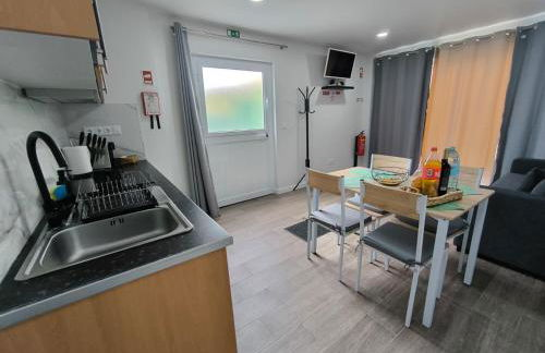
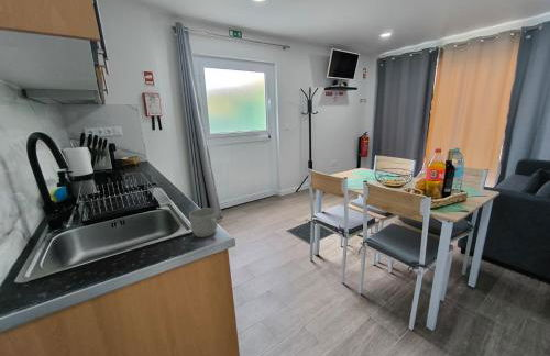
+ mug [188,207,219,238]
